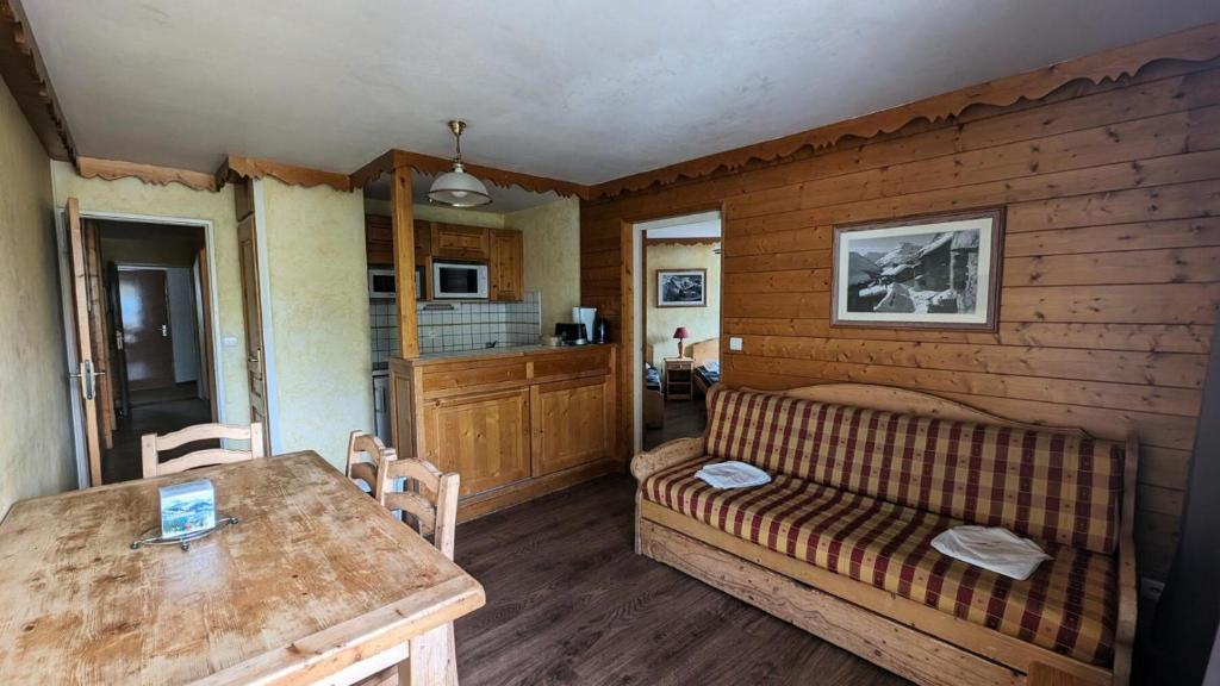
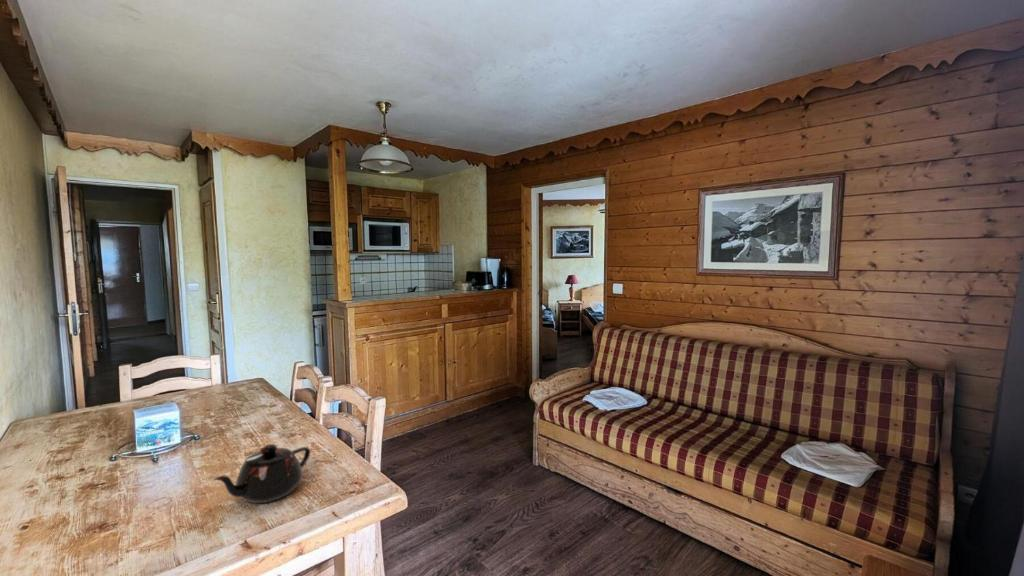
+ teapot [213,443,311,504]
